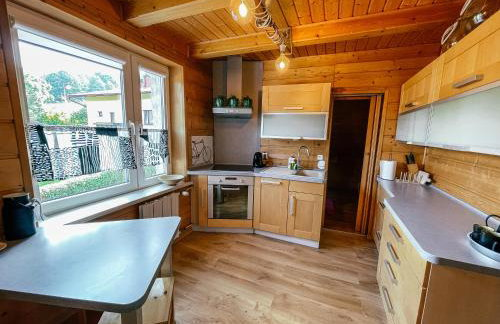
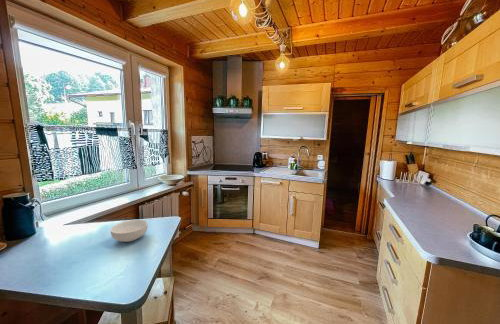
+ cereal bowl [110,219,149,243]
